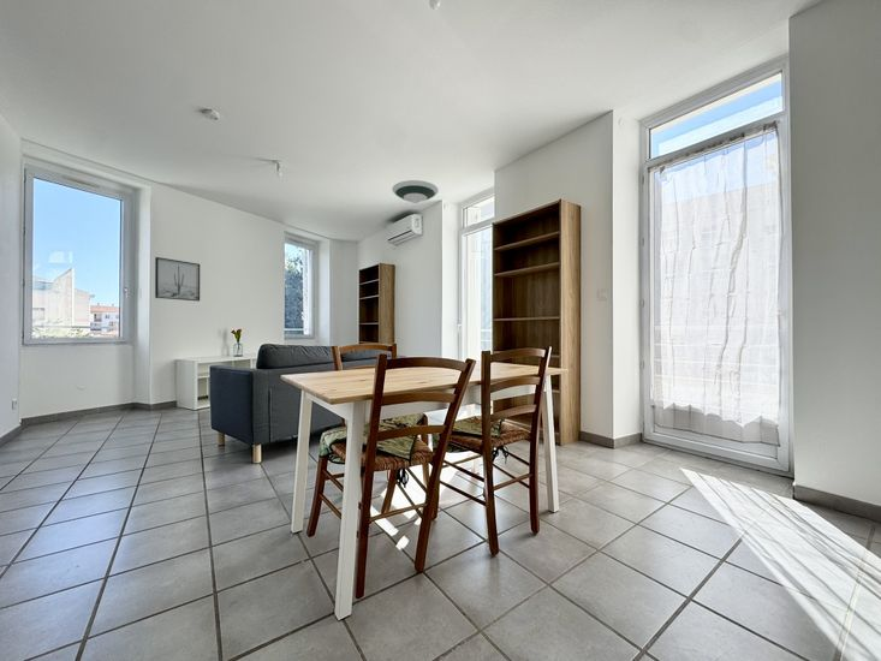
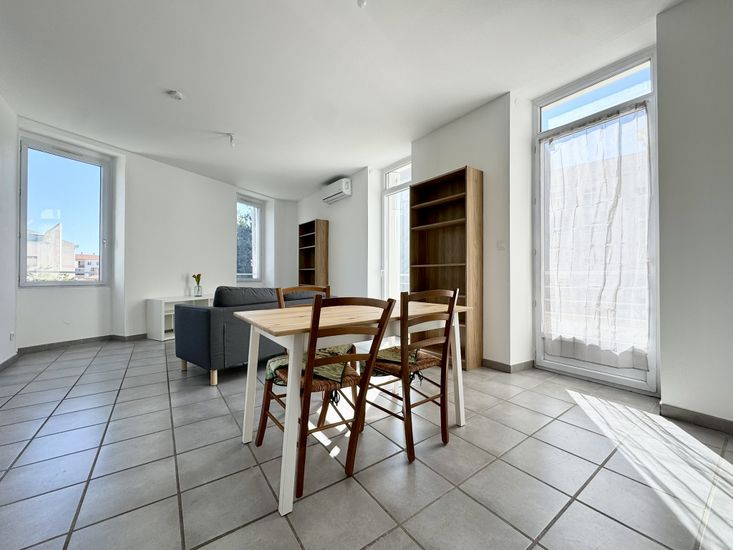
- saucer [391,179,440,204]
- wall art [154,256,201,302]
